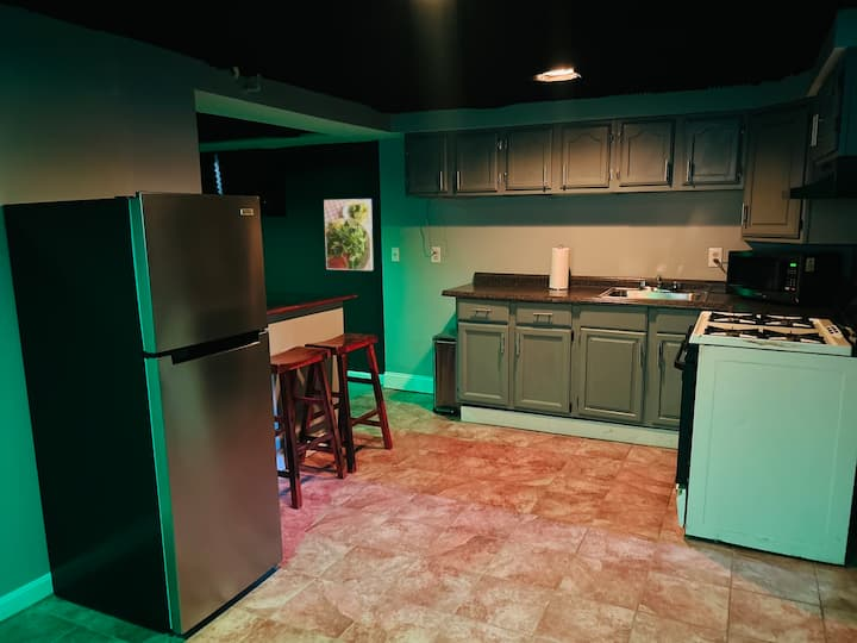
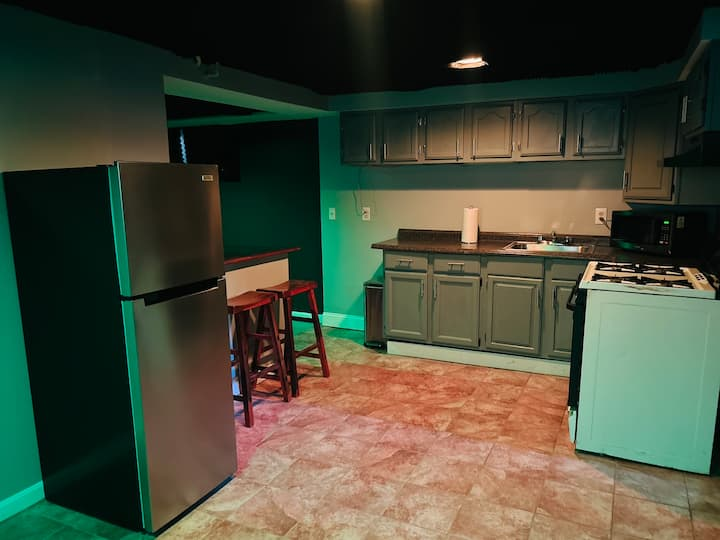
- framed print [323,198,374,271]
